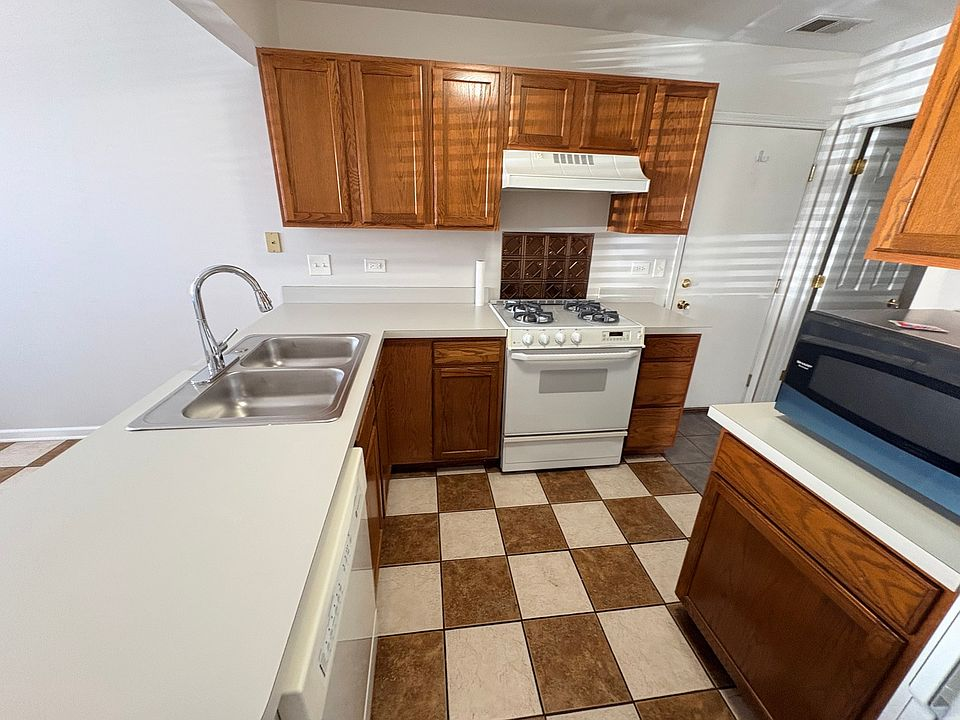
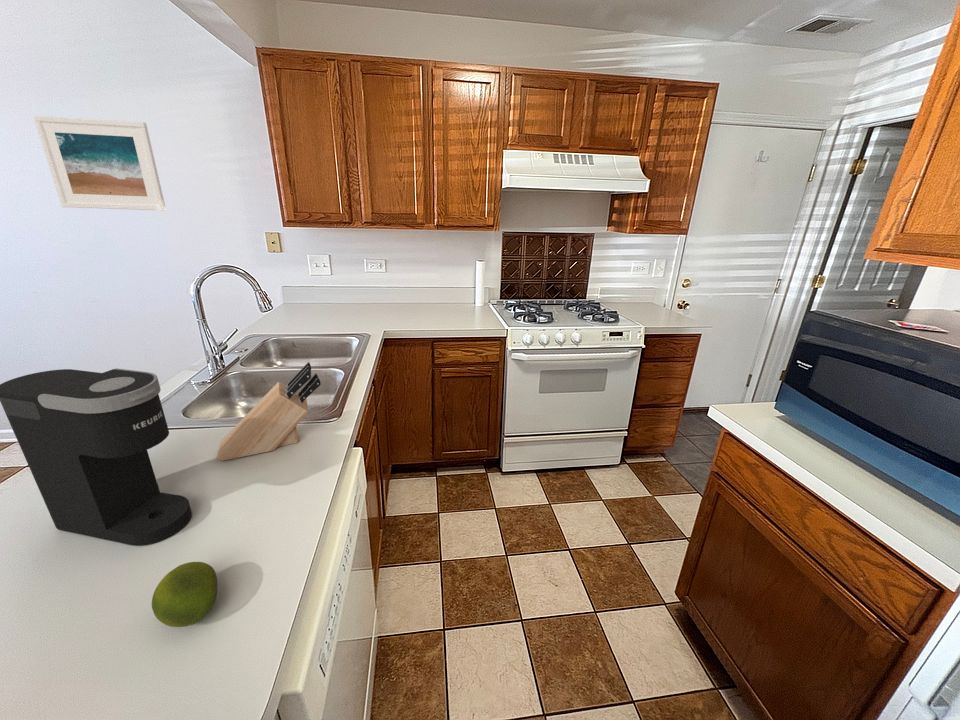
+ coffee maker [0,368,193,547]
+ fruit [151,561,218,628]
+ knife block [216,361,322,462]
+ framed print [32,115,167,212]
